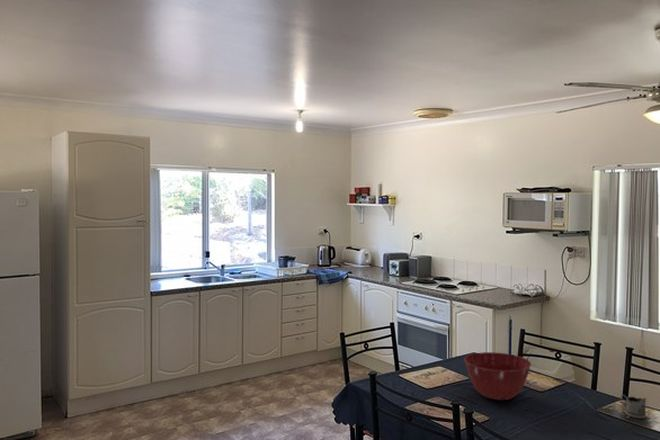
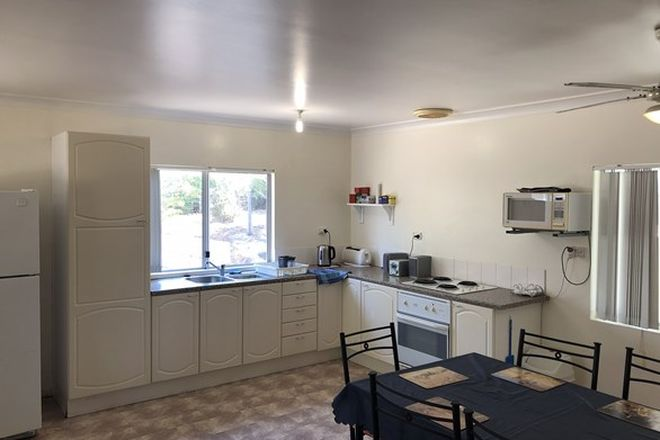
- tea glass holder [619,394,648,419]
- mixing bowl [463,351,532,401]
